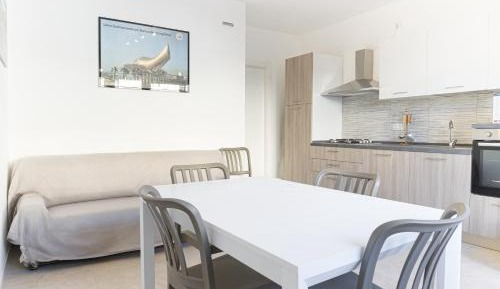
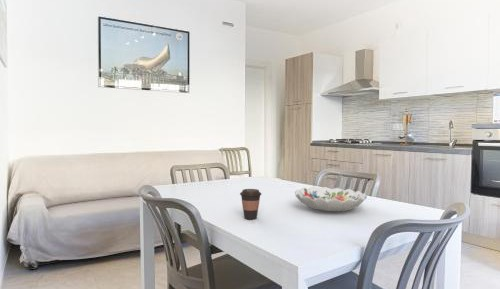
+ coffee cup [239,188,263,220]
+ decorative bowl [294,186,368,212]
